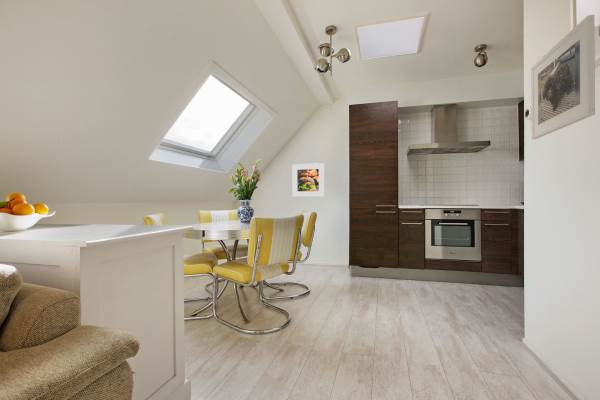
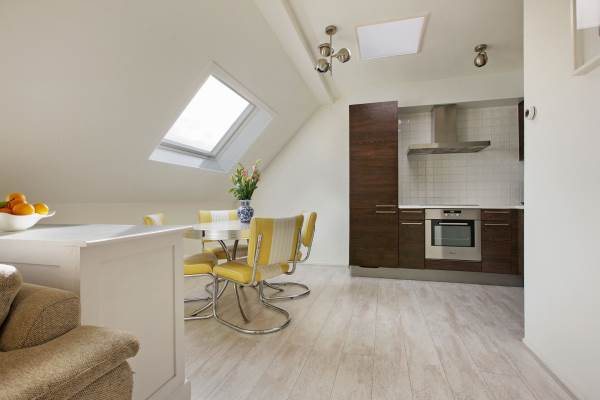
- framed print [291,162,325,198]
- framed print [530,14,596,140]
